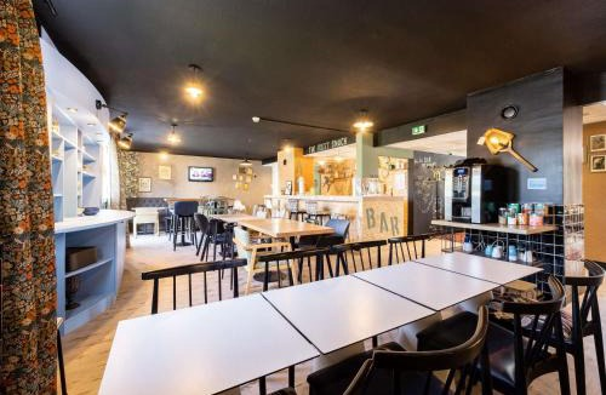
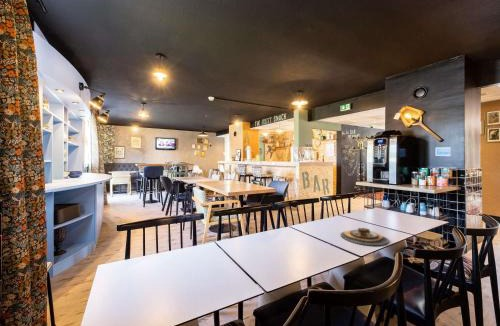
+ plate [339,227,390,246]
